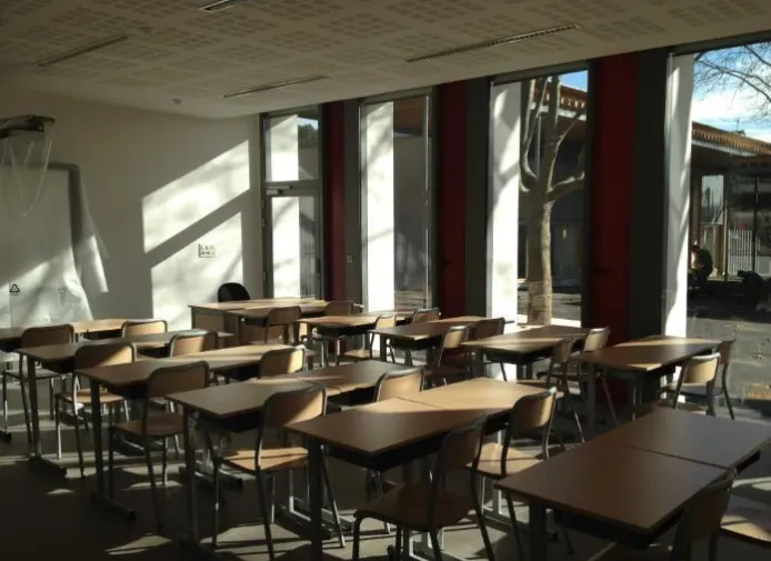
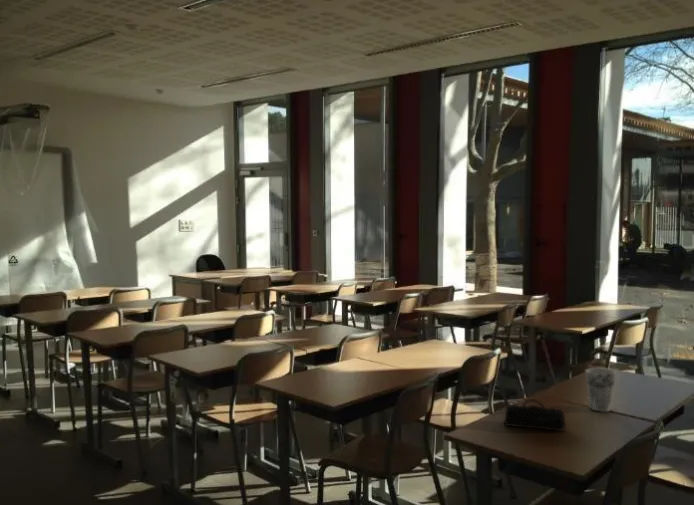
+ pencil case [503,398,567,432]
+ cup [584,367,616,413]
